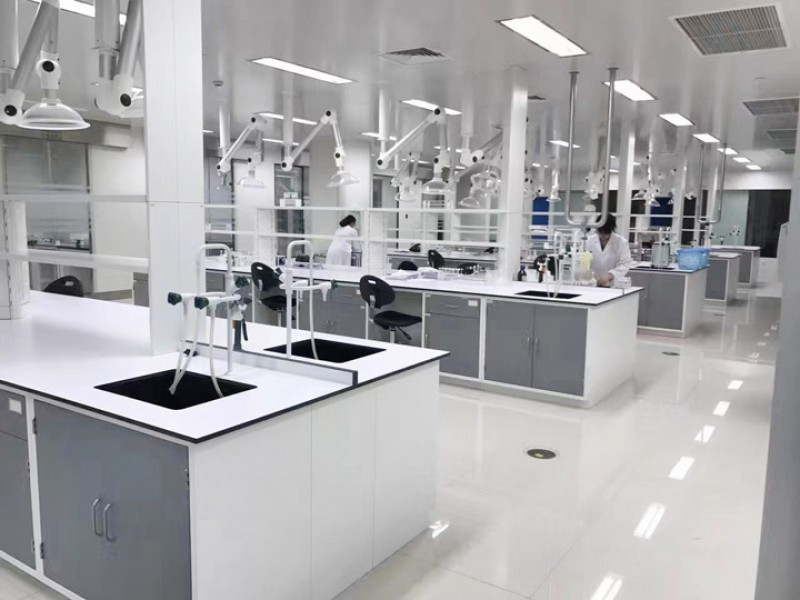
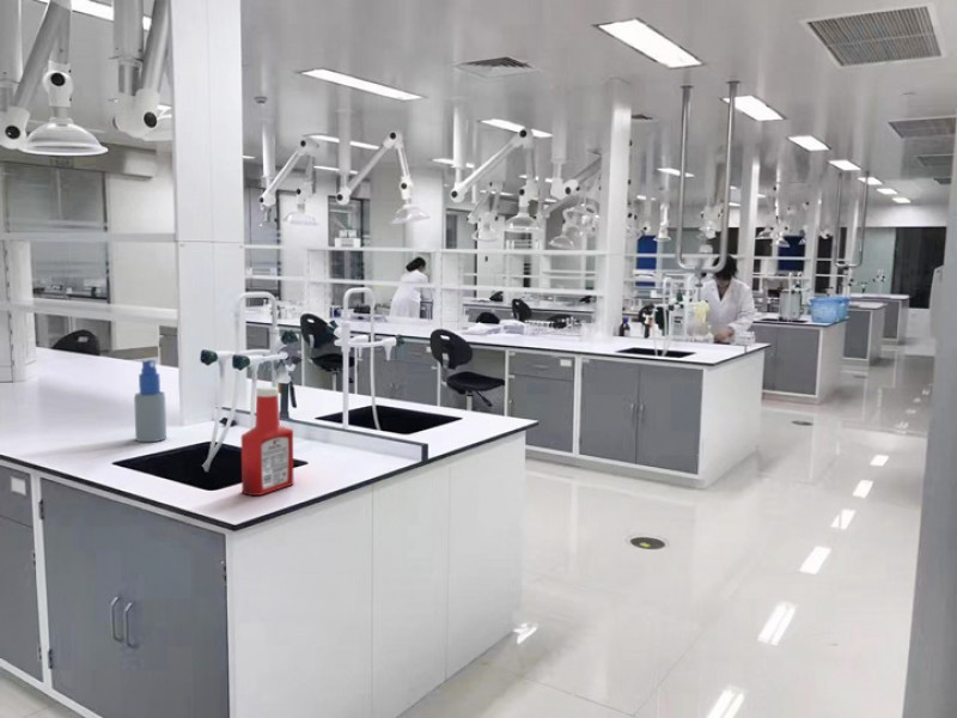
+ spray bottle [133,359,167,443]
+ soap bottle [240,385,294,497]
